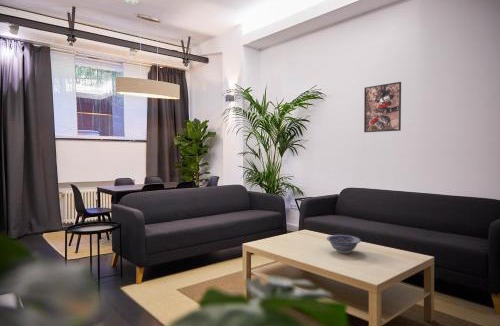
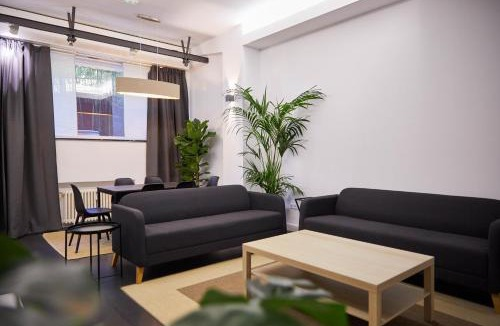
- decorative bowl [326,234,362,254]
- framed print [363,81,402,133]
